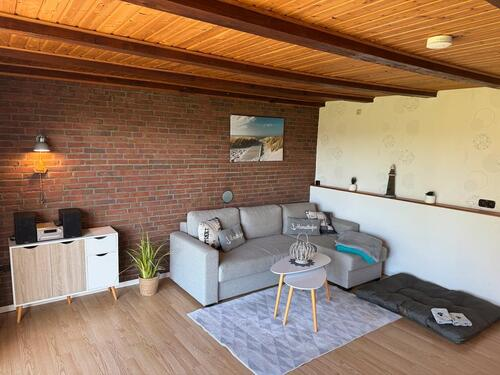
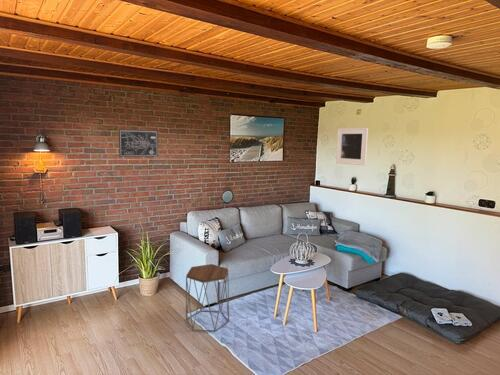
+ side table [185,263,230,332]
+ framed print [335,127,369,166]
+ wall art [118,128,159,158]
